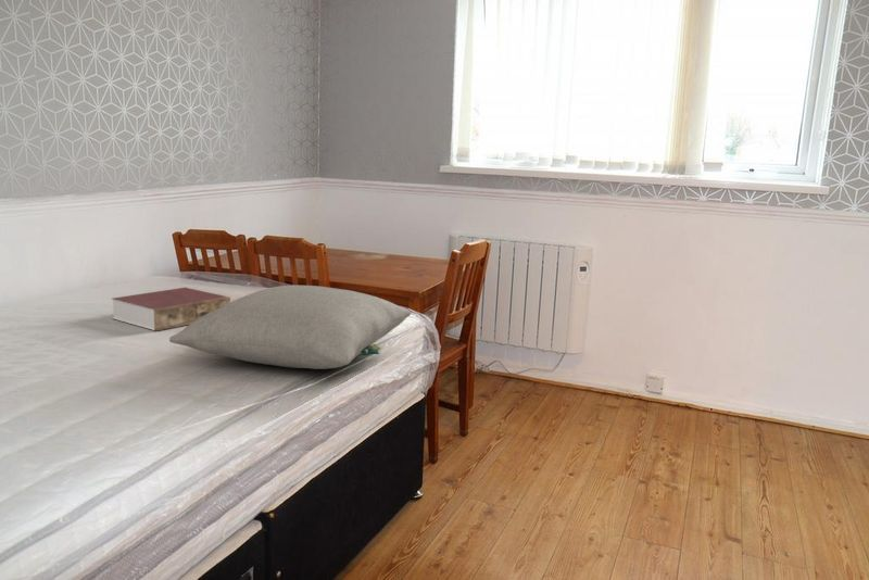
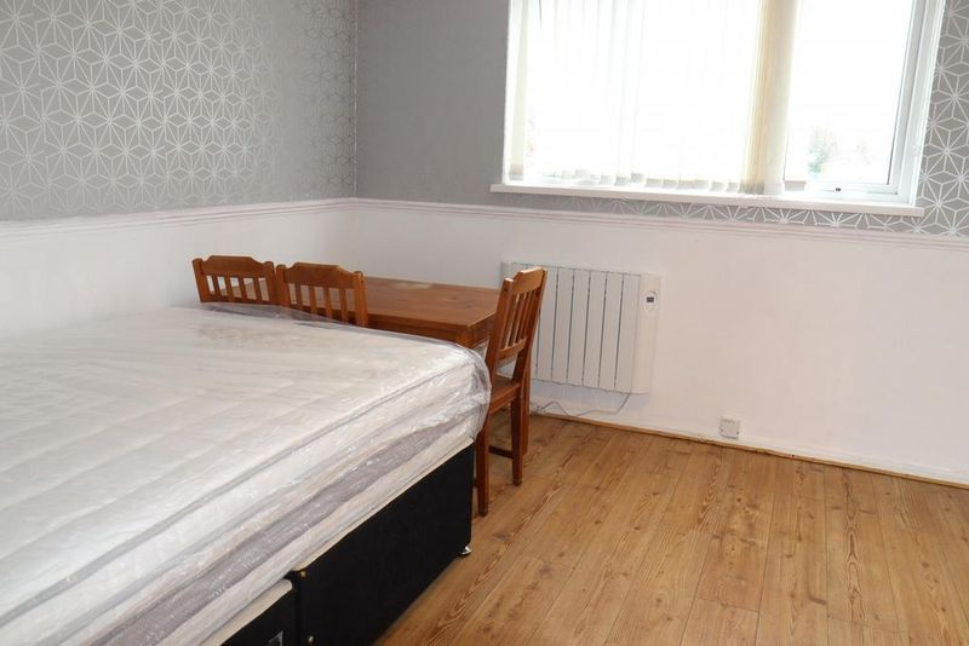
- book [111,287,231,332]
- pillow [168,285,412,370]
